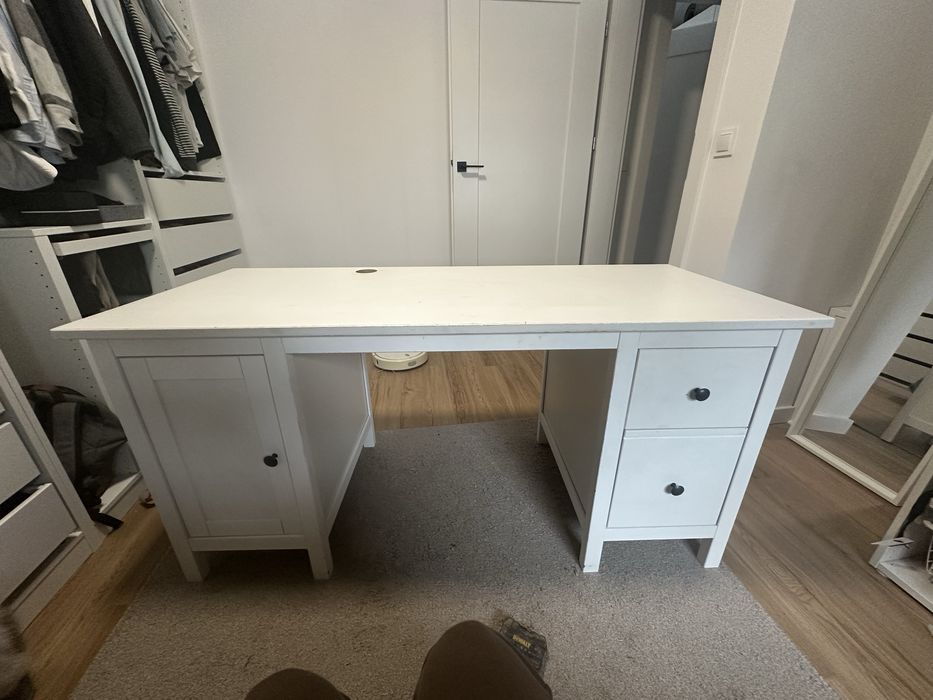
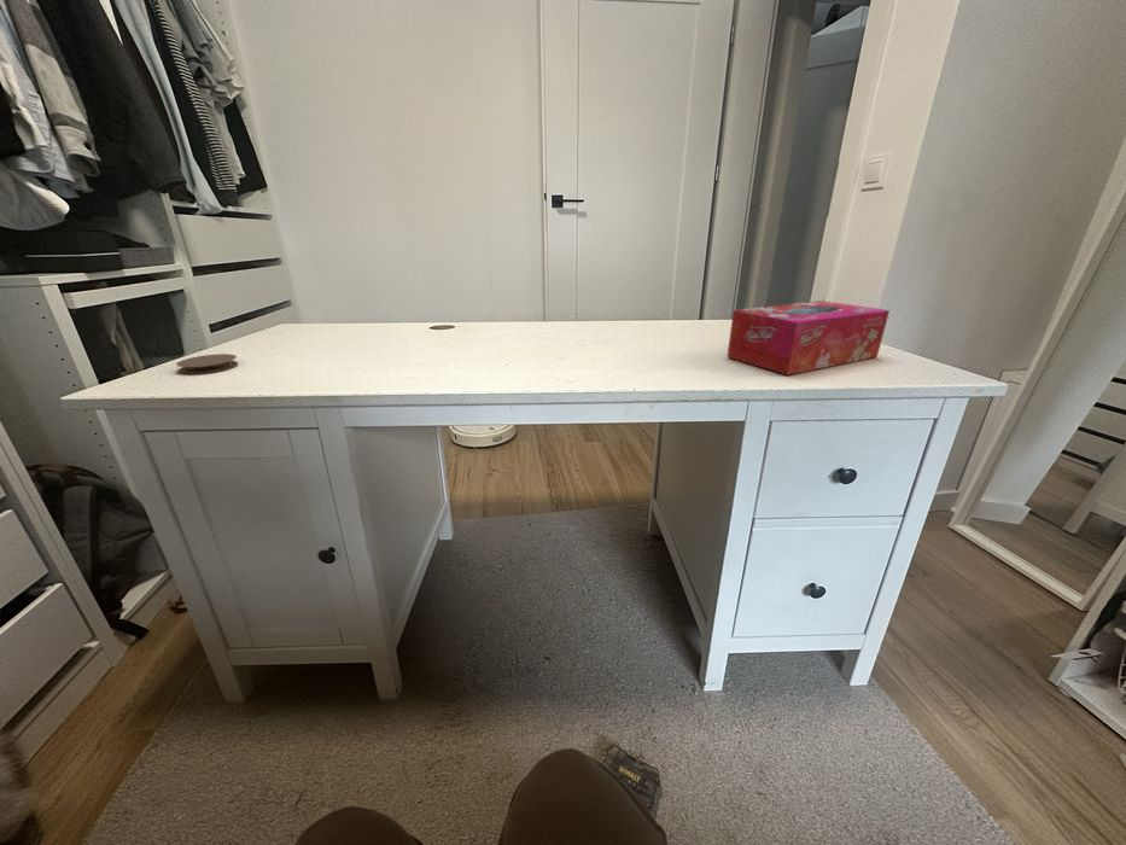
+ tissue box [725,299,891,377]
+ coaster [175,352,239,375]
